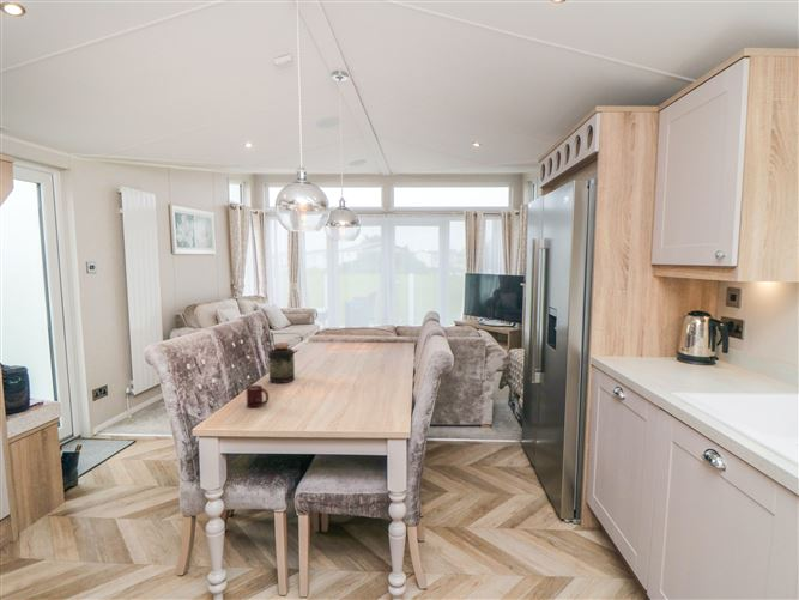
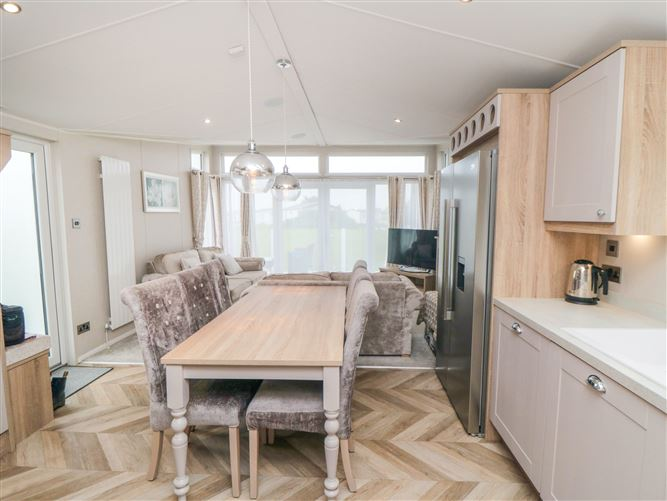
- jar [267,341,296,384]
- cup [244,384,270,408]
